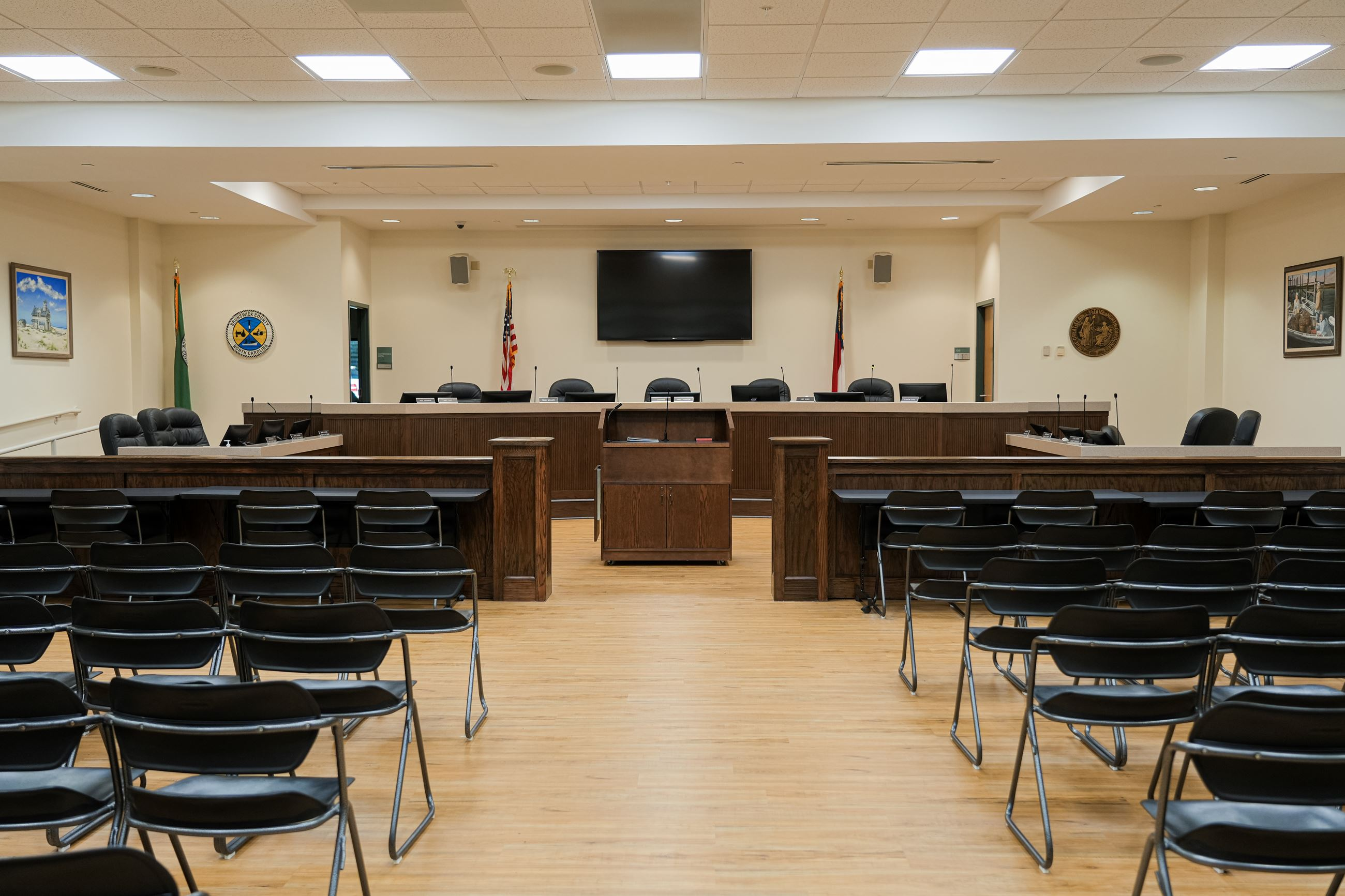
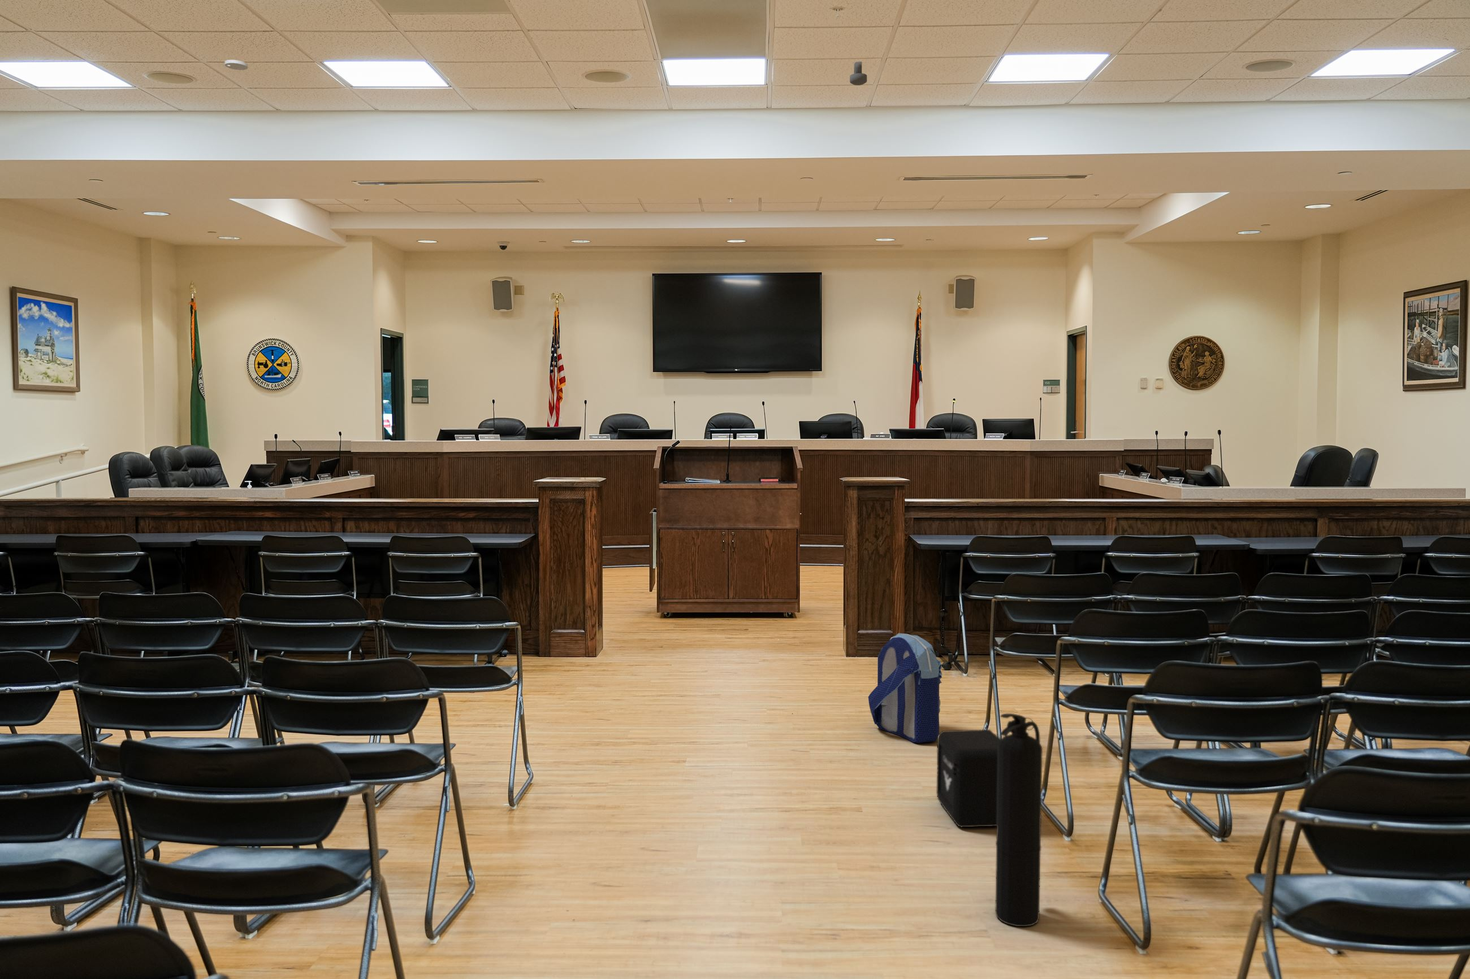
+ security camera [849,61,868,86]
+ smoke detector [224,59,248,71]
+ backpack [868,633,942,743]
+ fire extinguisher [995,712,1043,927]
+ air purifier [936,729,1001,827]
